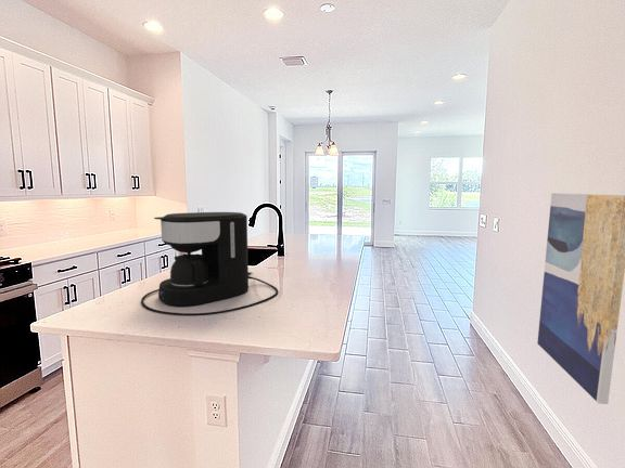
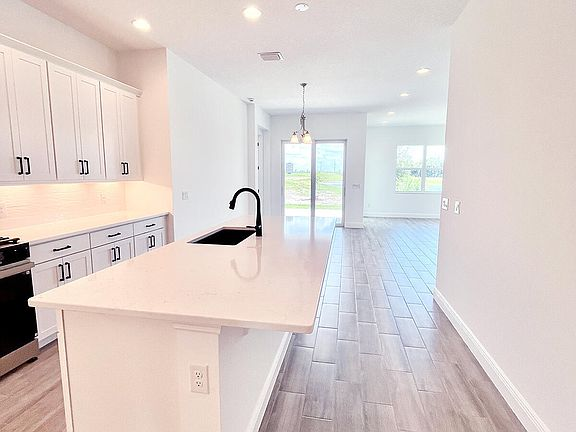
- wall art [536,192,625,405]
- coffee maker [140,211,279,316]
